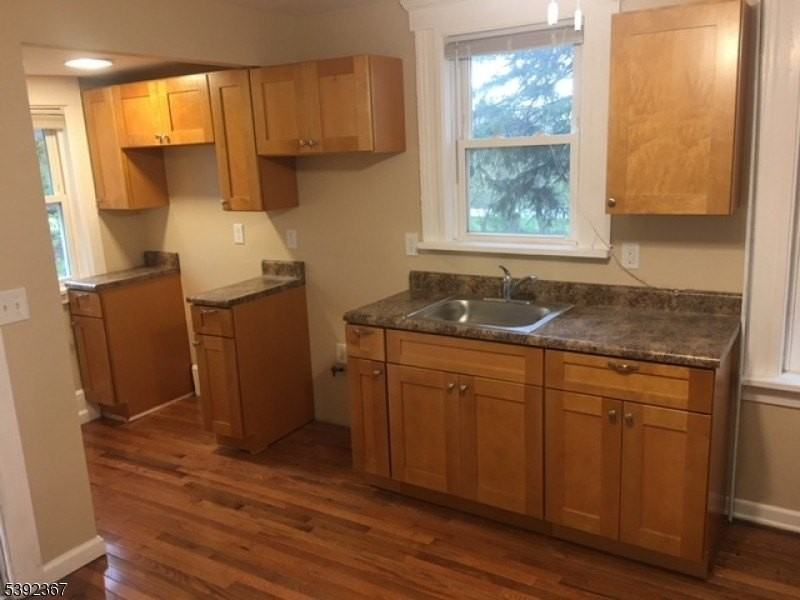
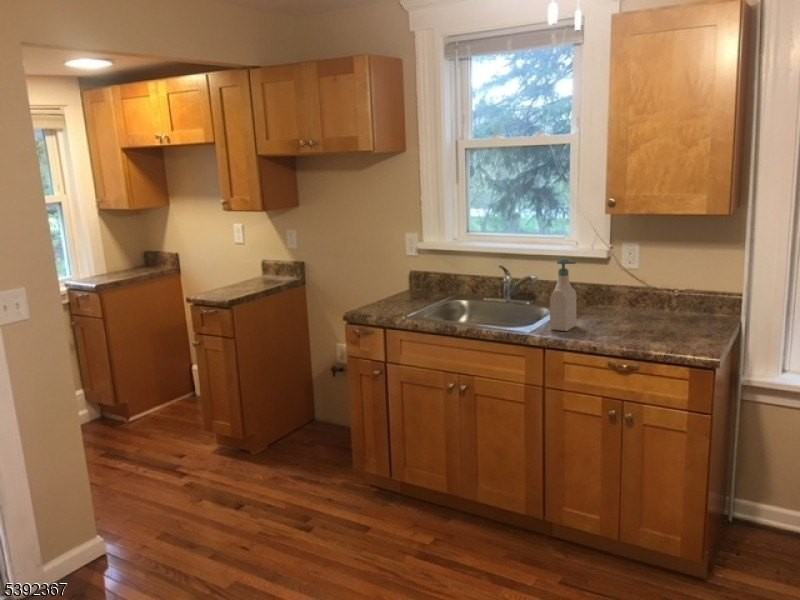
+ soap bottle [549,257,577,332]
